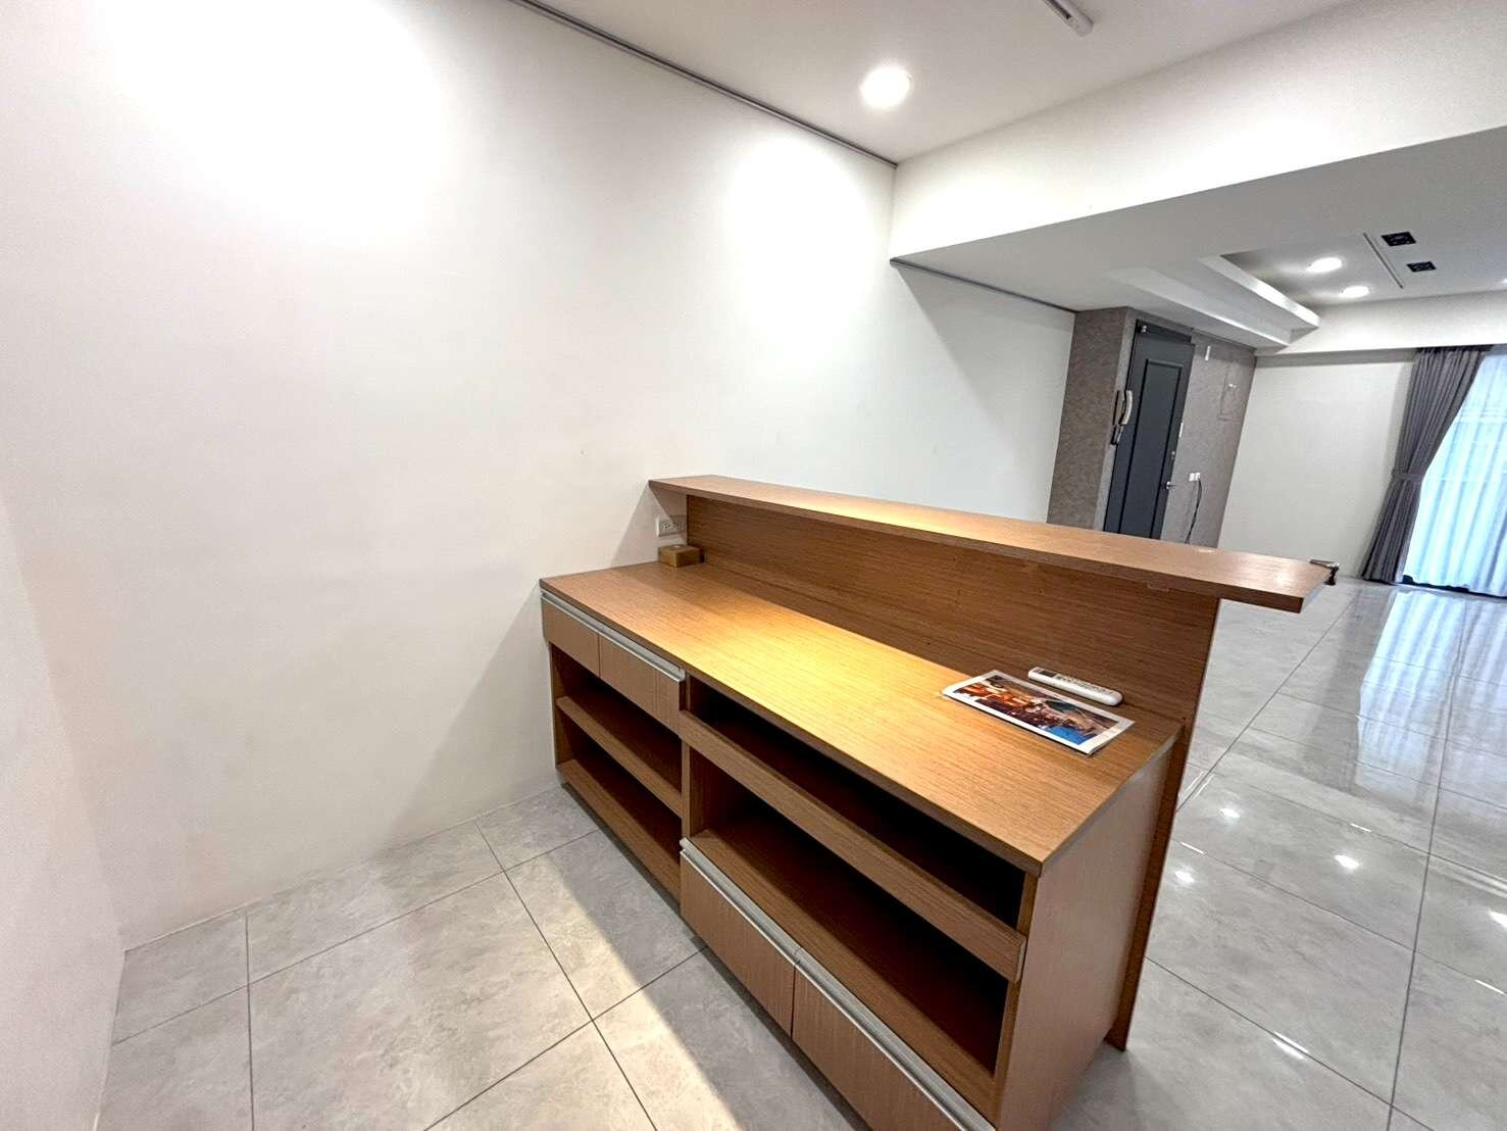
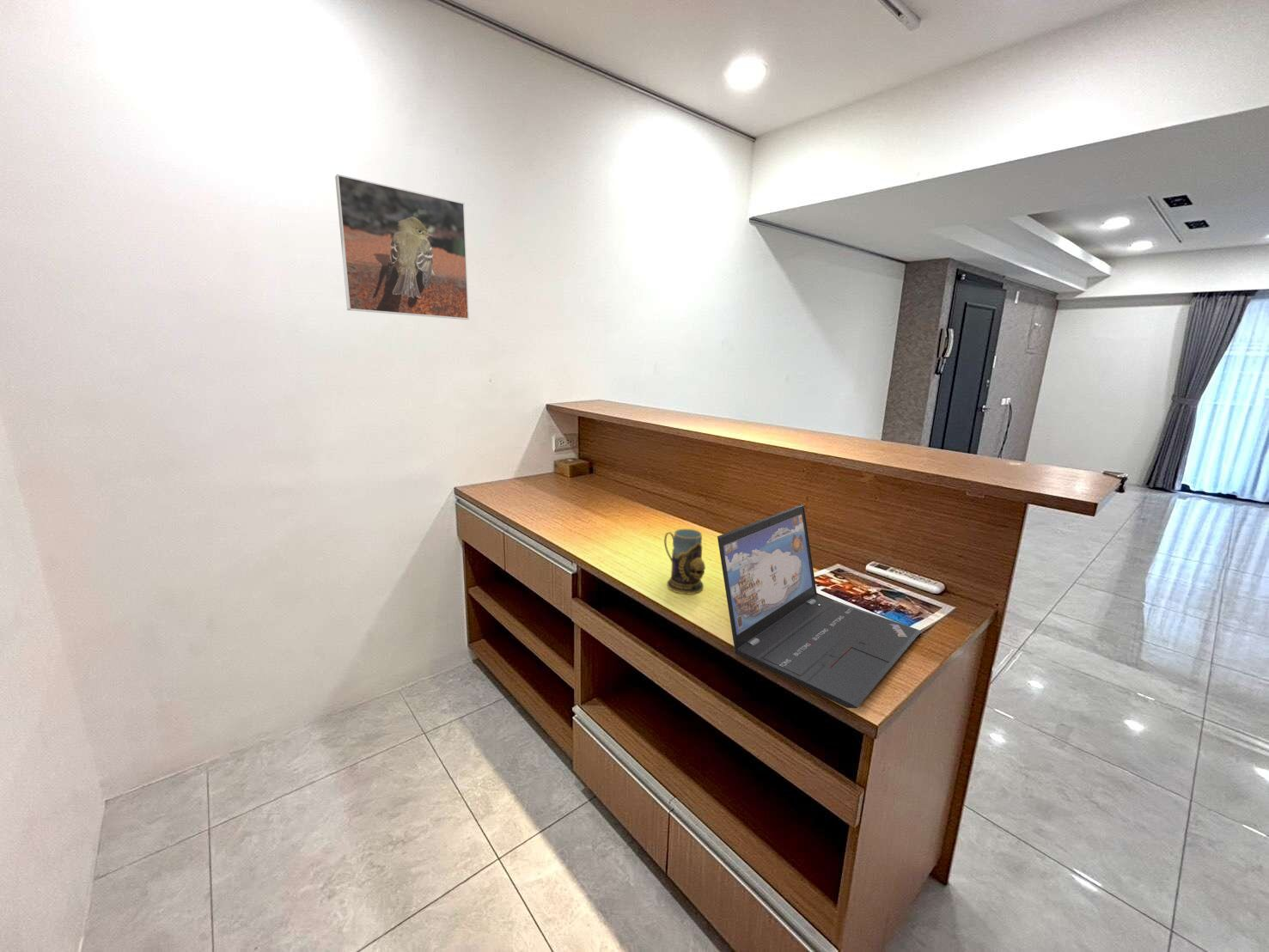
+ mug [663,528,706,595]
+ laptop [717,503,922,709]
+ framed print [334,174,470,320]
